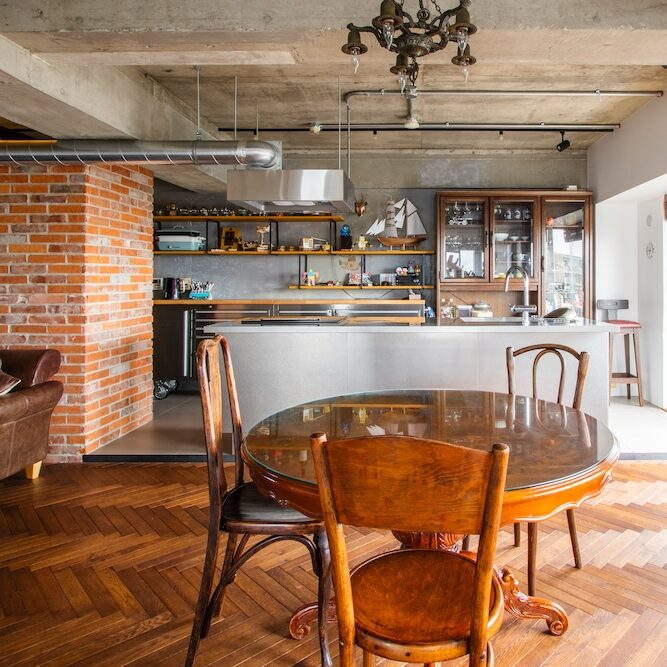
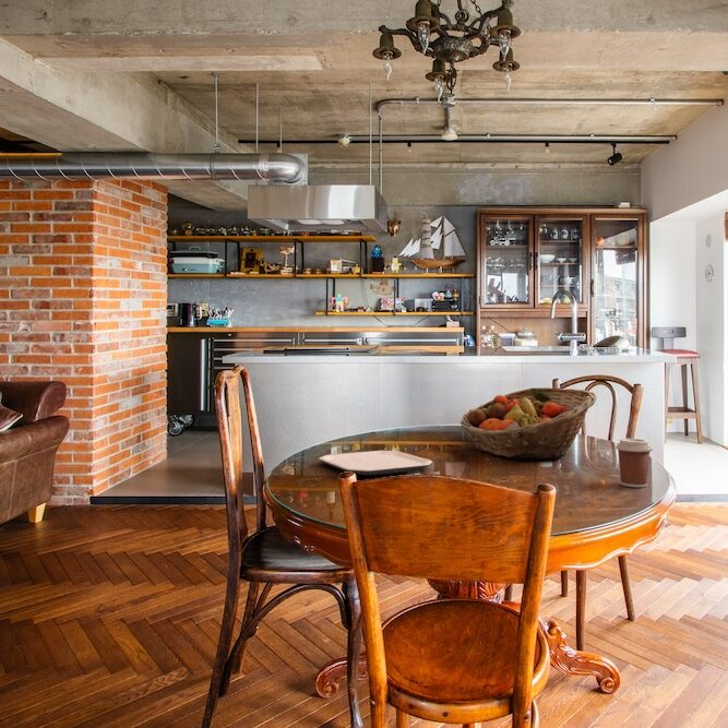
+ coffee cup [614,438,654,488]
+ plate [318,450,433,476]
+ fruit basket [460,386,598,460]
